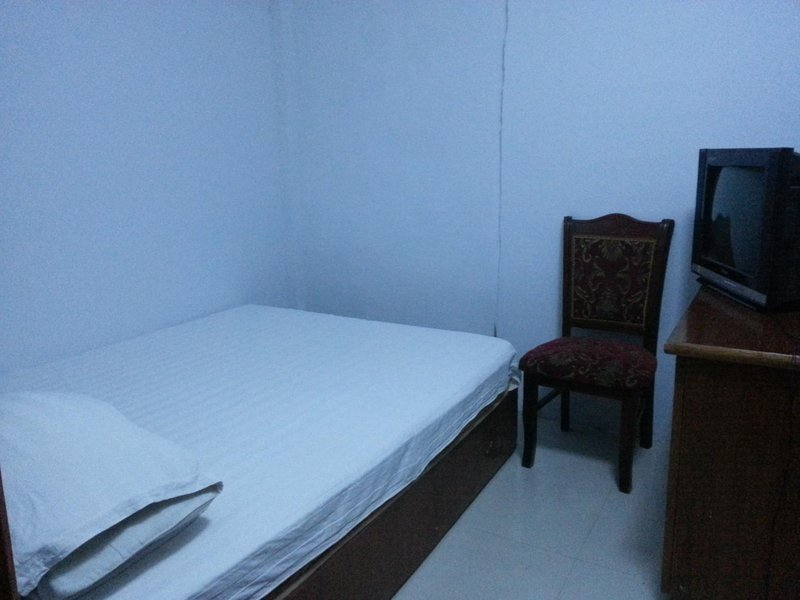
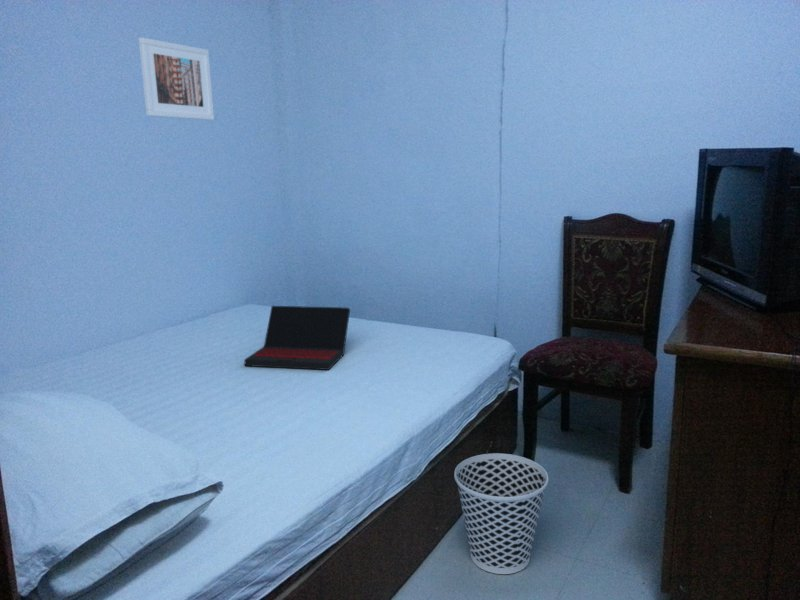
+ laptop [243,305,351,371]
+ wastebasket [453,452,549,575]
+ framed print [137,36,215,121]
